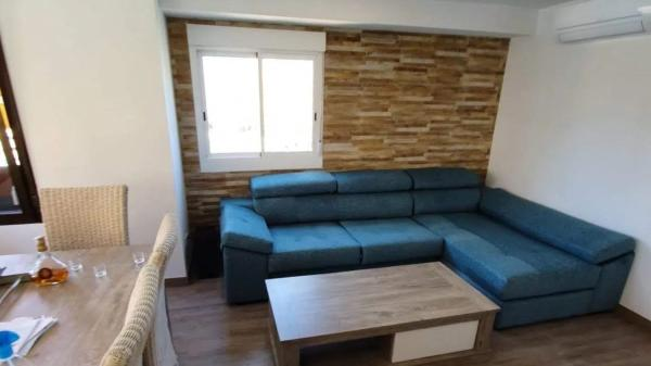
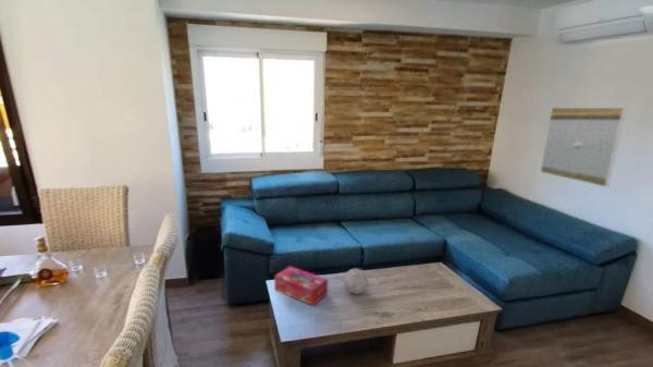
+ decorative ball [343,268,369,295]
+ tissue box [273,265,329,307]
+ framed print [539,107,628,188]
